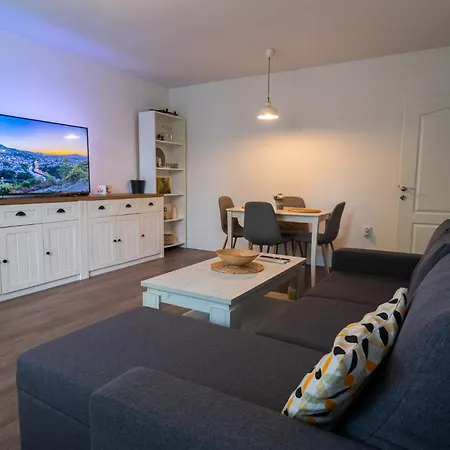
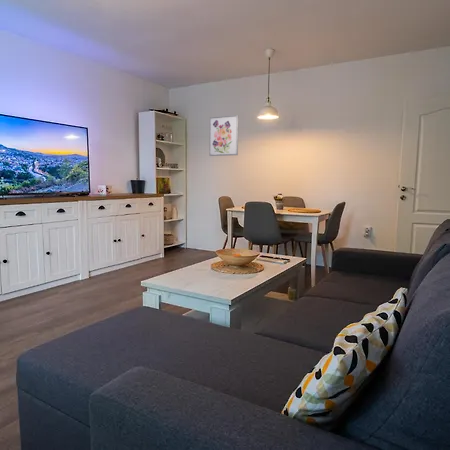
+ wall art [208,114,240,157]
